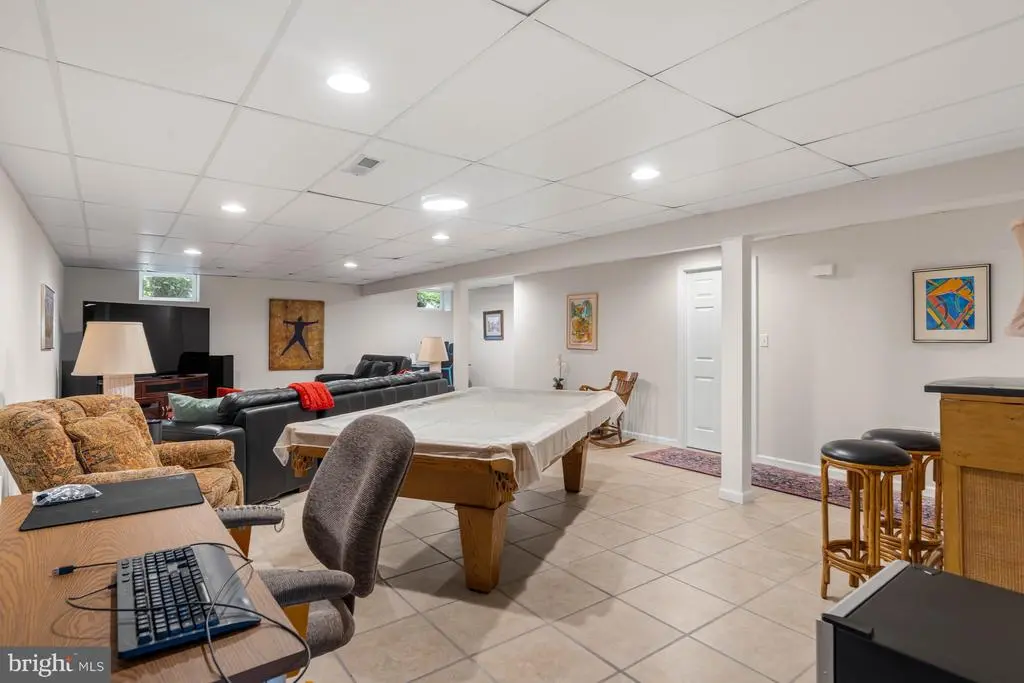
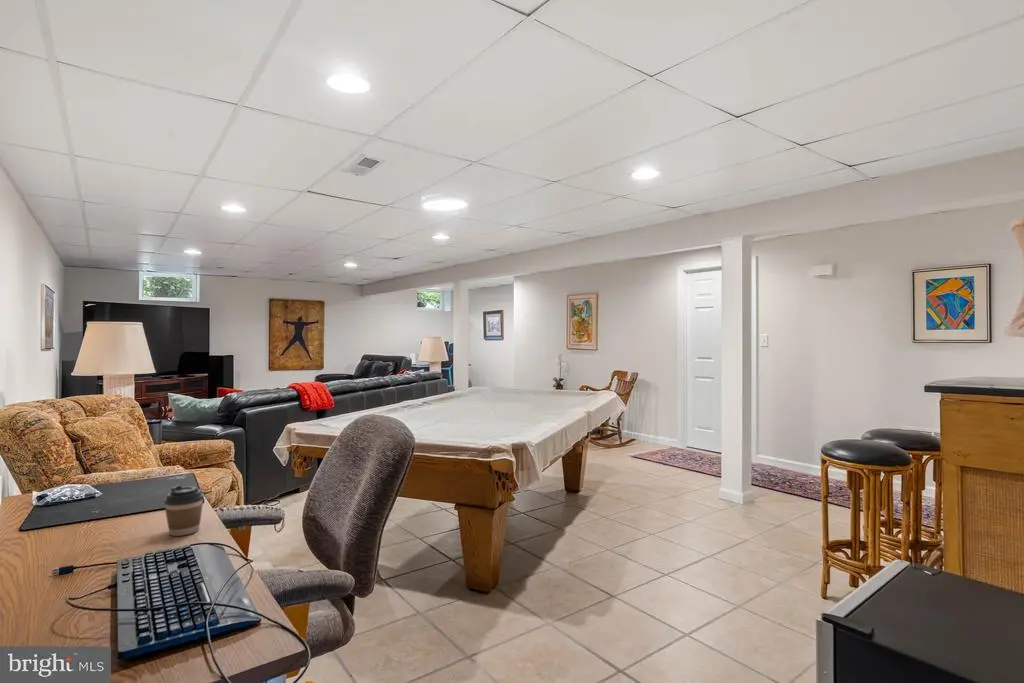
+ coffee cup [163,484,205,537]
